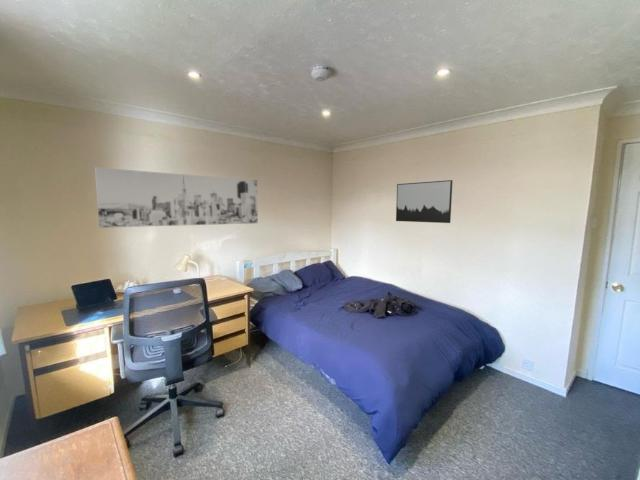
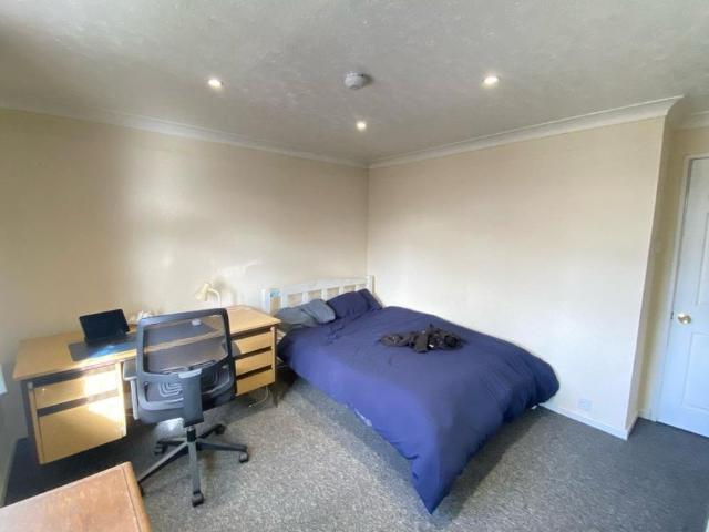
- wall art [94,166,259,229]
- wall art [395,179,454,224]
